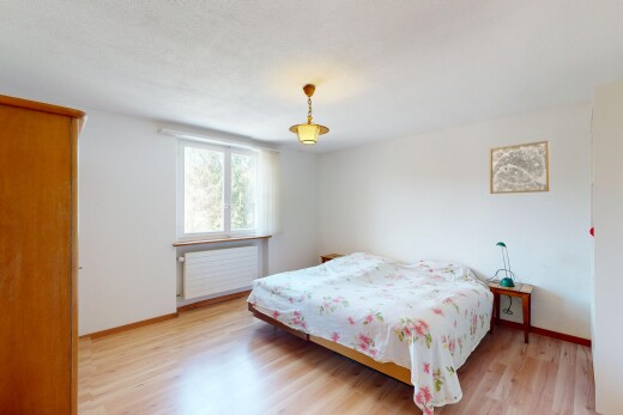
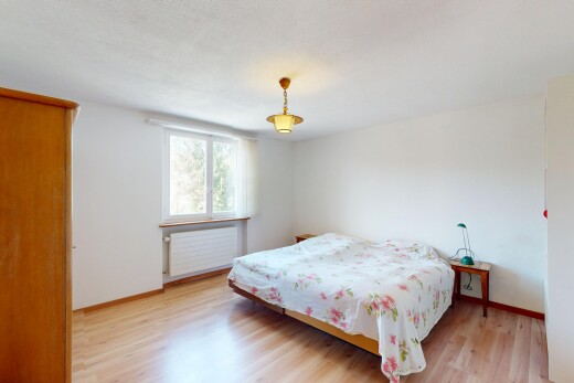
- wall art [489,140,551,195]
